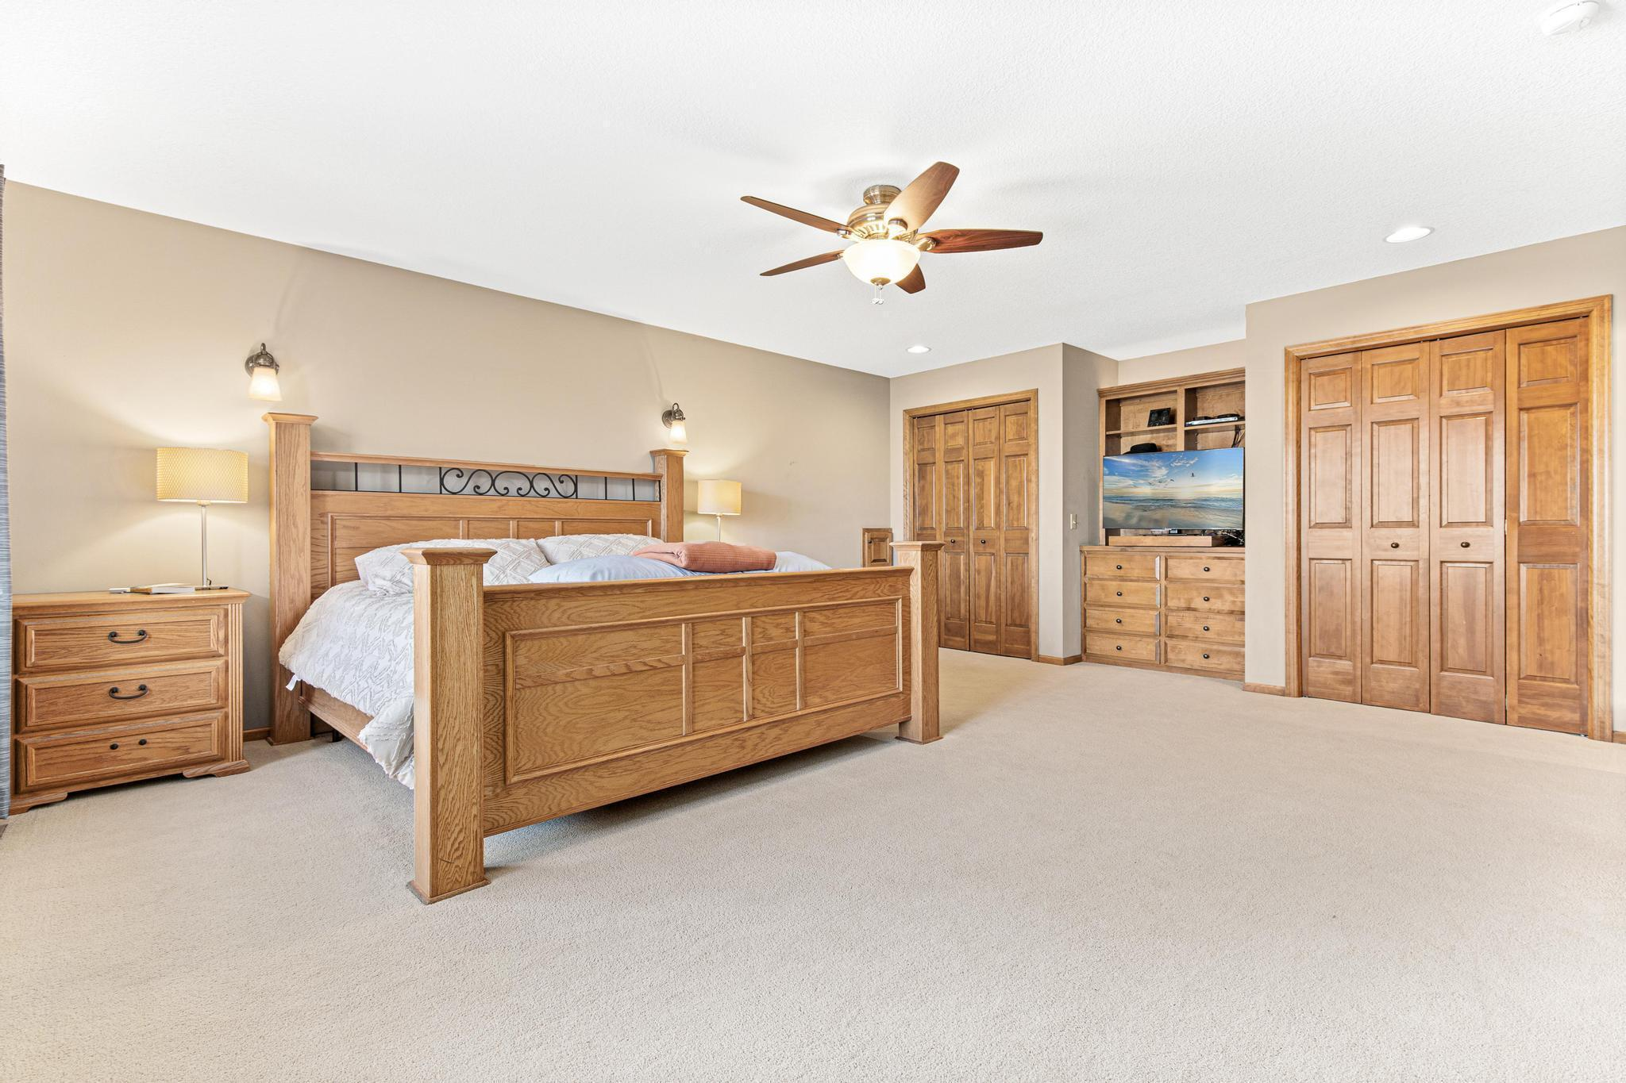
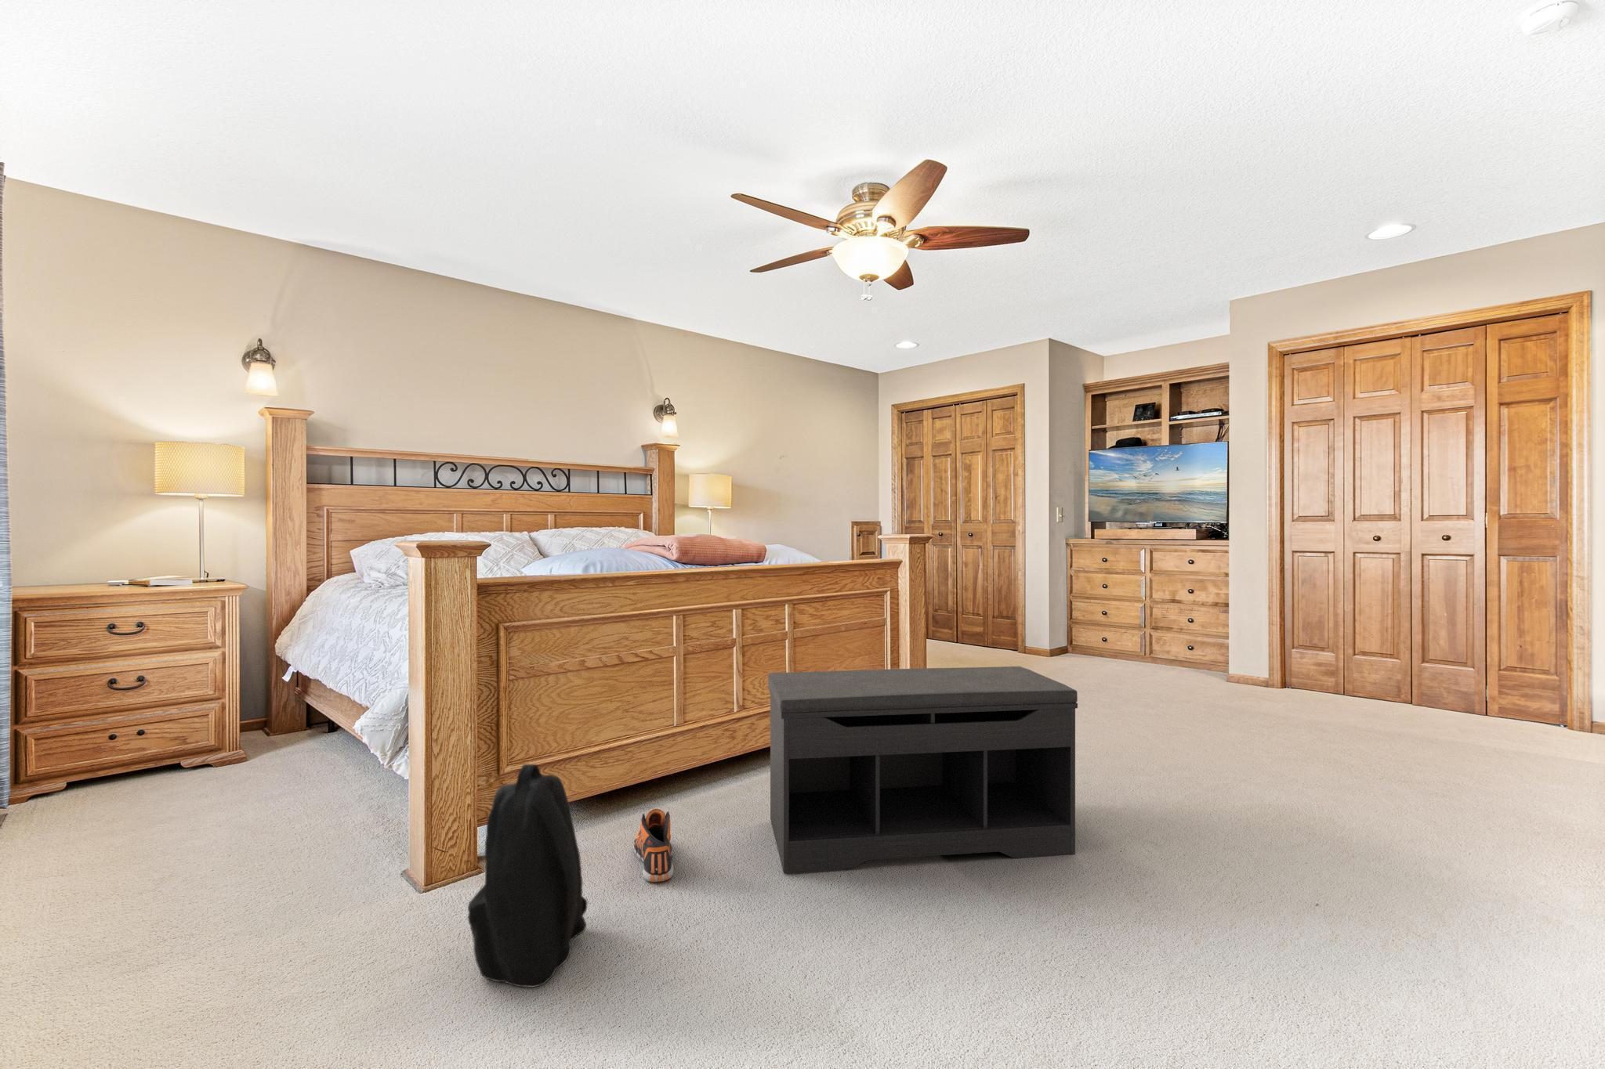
+ bench [767,666,1079,875]
+ sneaker [632,808,674,883]
+ backpack [467,764,588,988]
